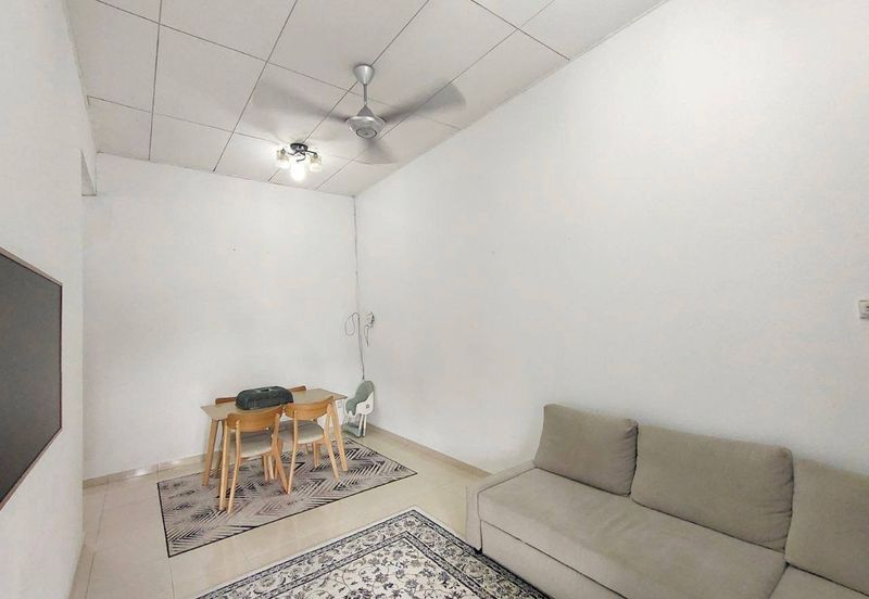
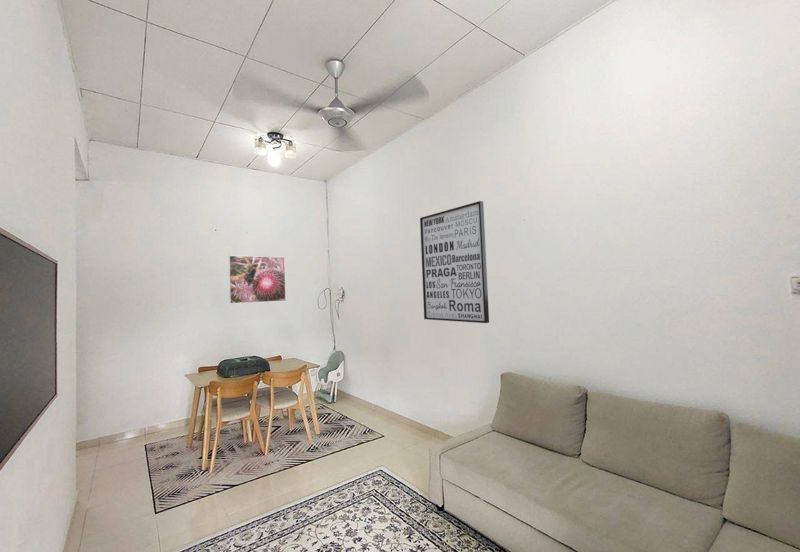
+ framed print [228,255,287,305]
+ wall art [419,200,490,324]
